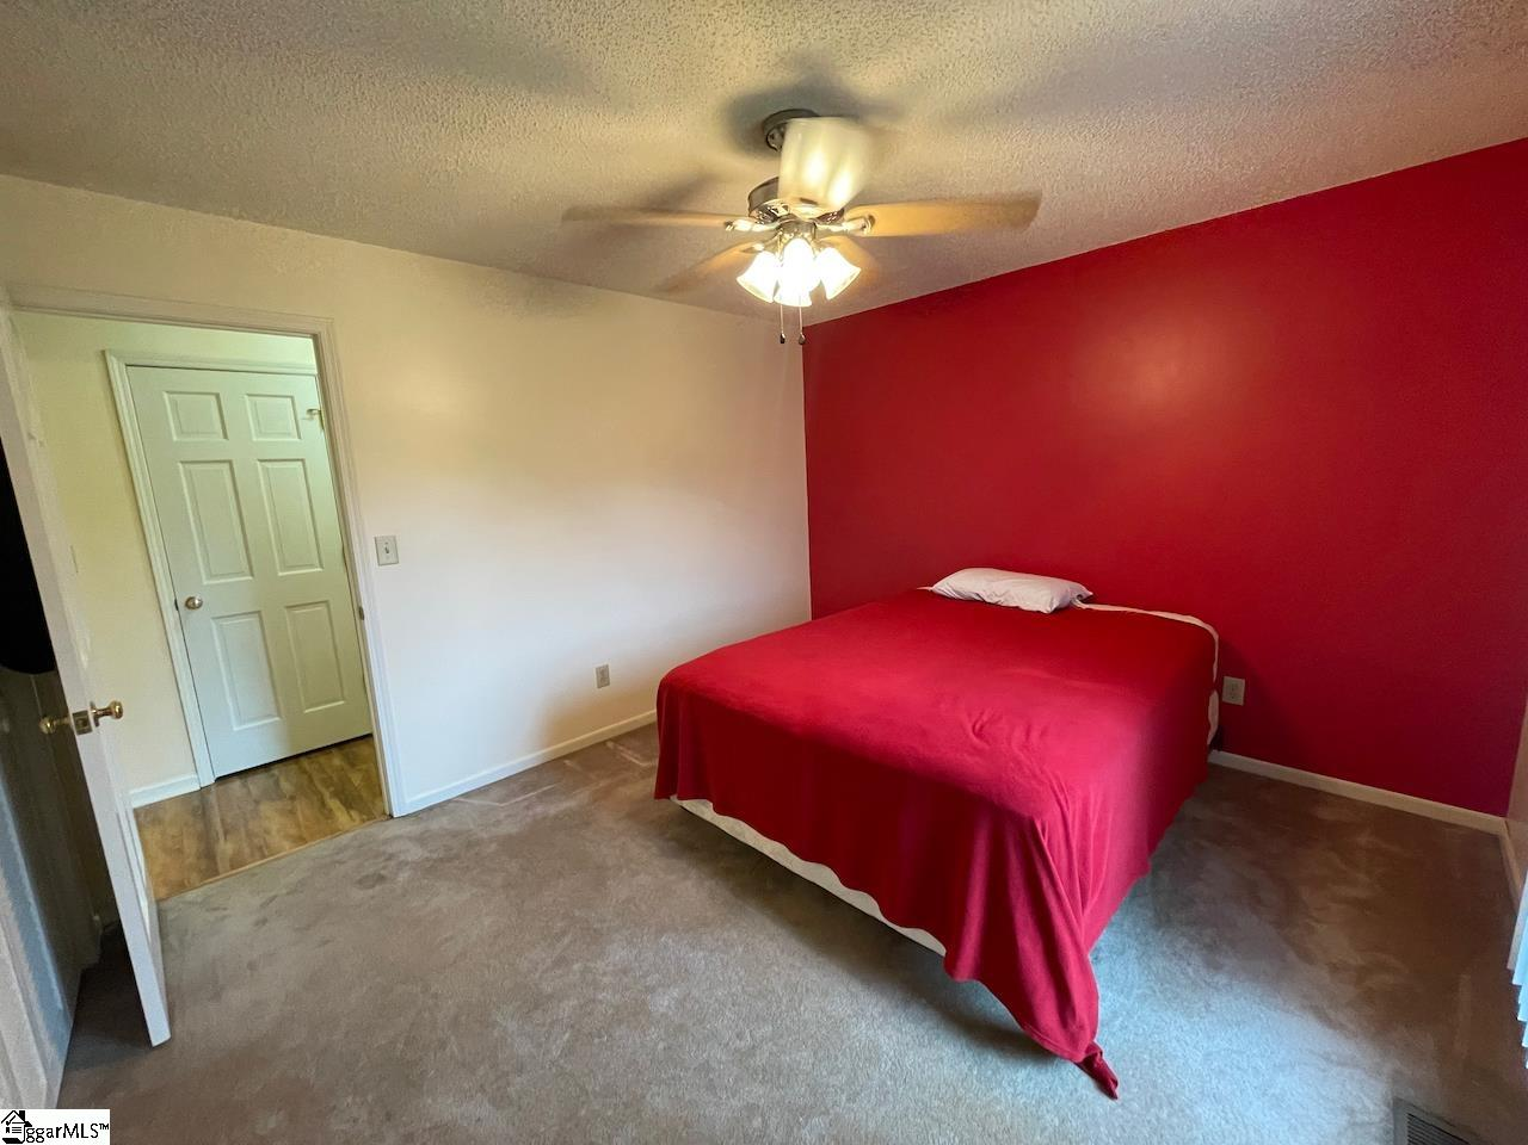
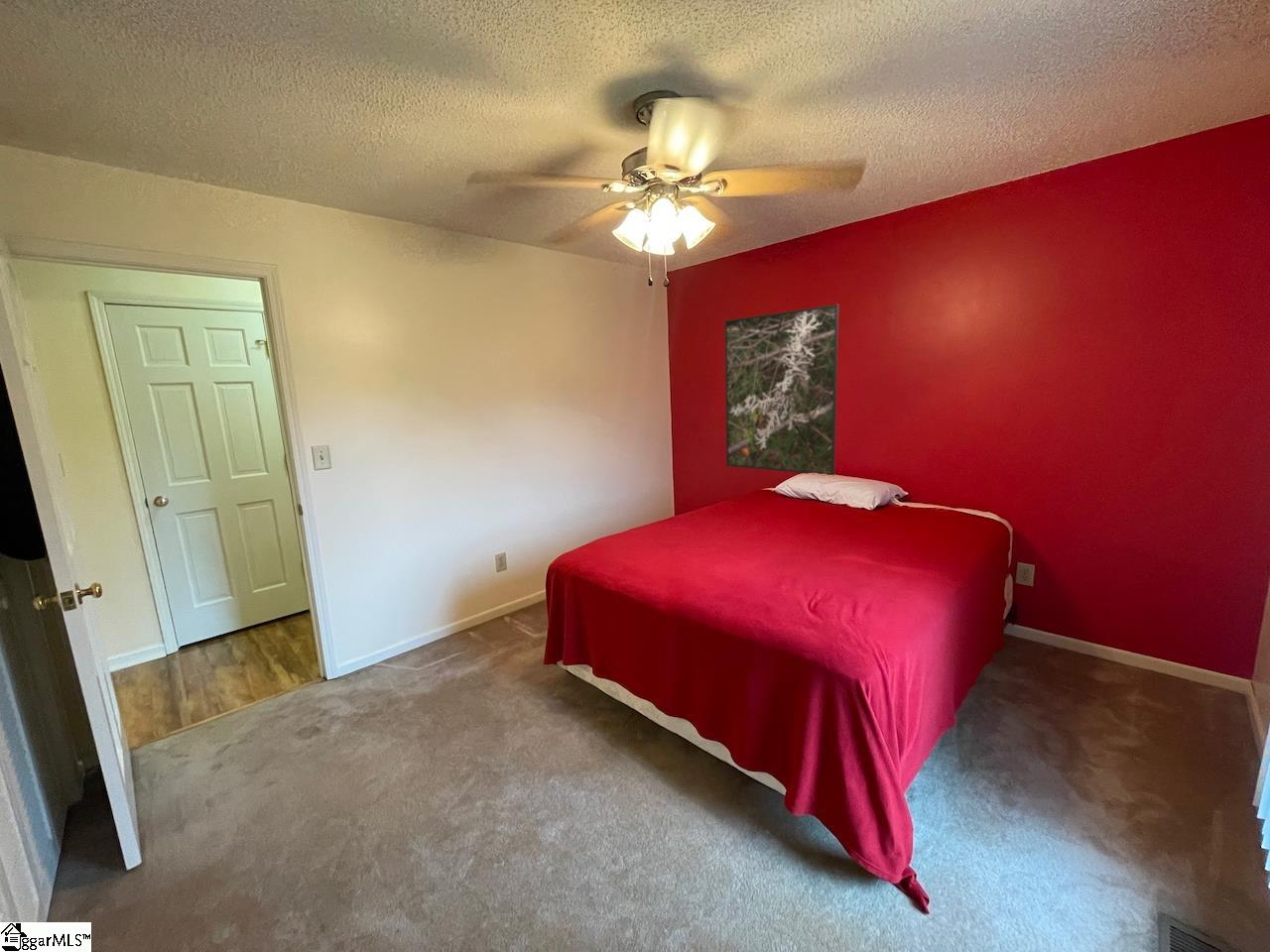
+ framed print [724,303,839,477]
